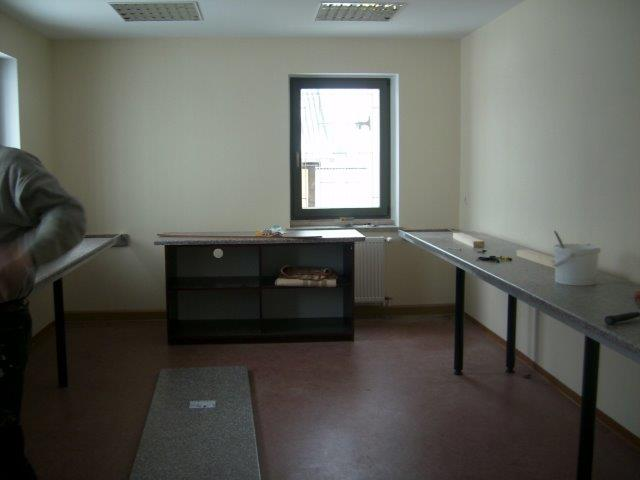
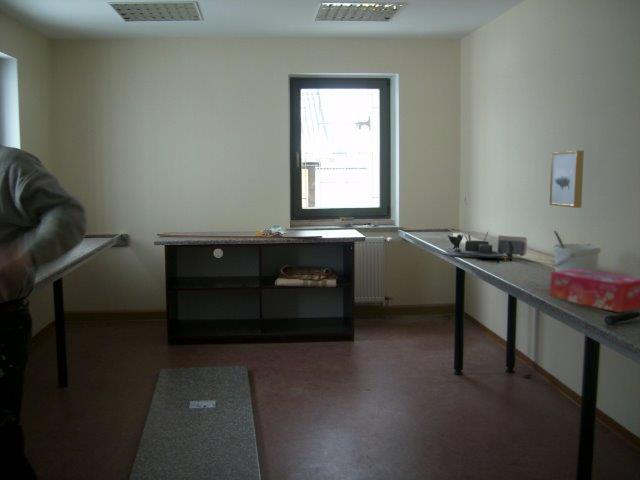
+ tissue box [549,268,640,313]
+ wall art [549,150,585,209]
+ desk organizer [444,229,528,260]
